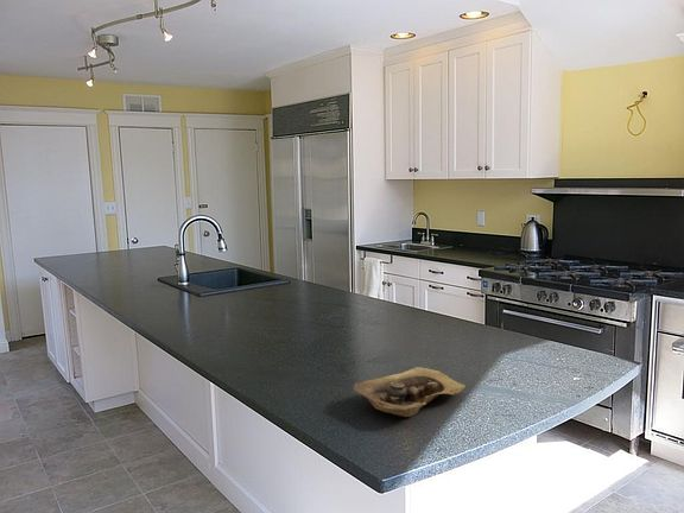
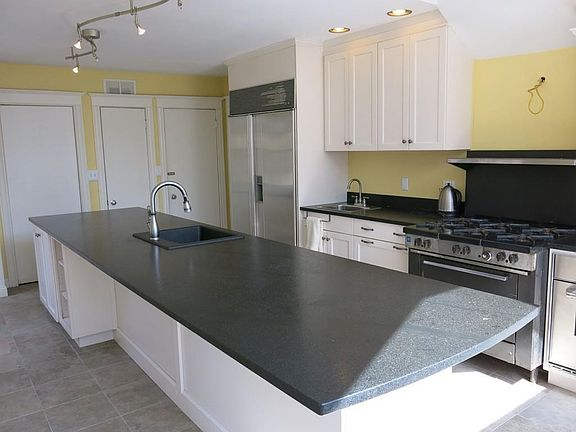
- bowl [353,366,467,418]
